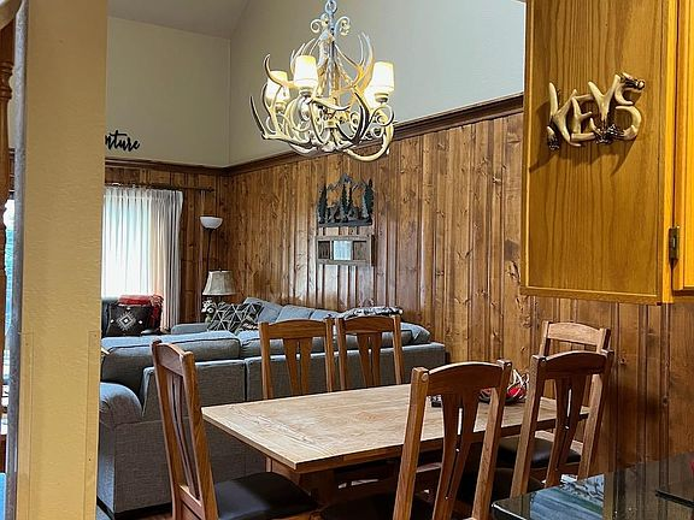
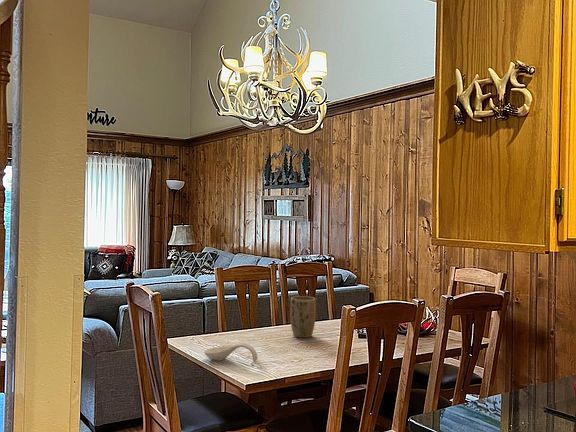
+ spoon rest [203,342,259,363]
+ plant pot [289,295,317,339]
